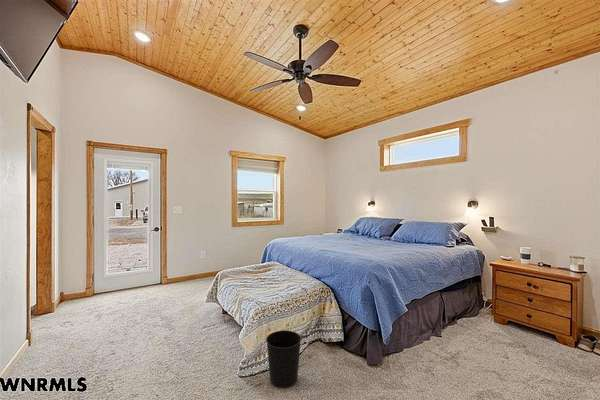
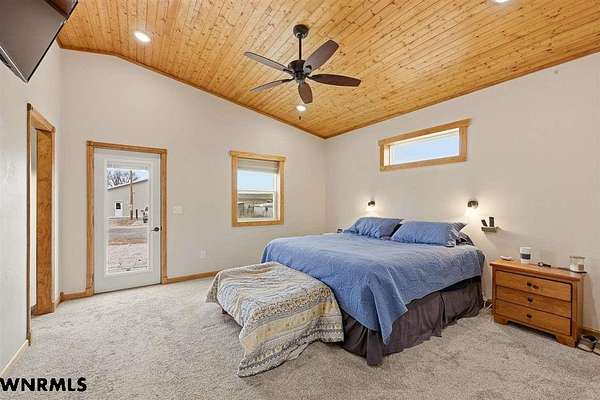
- wastebasket [265,329,302,389]
